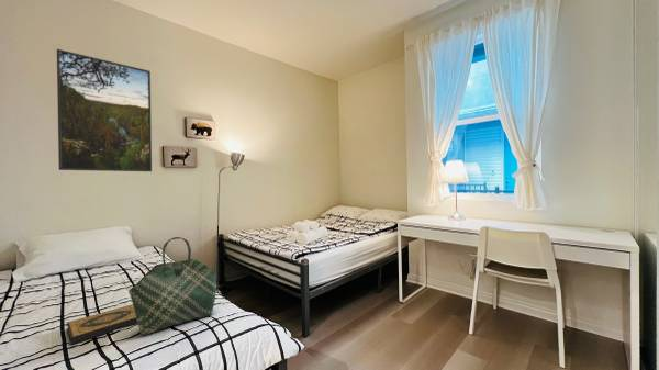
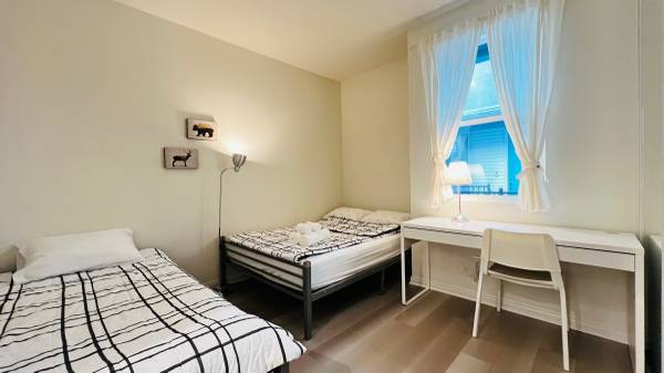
- tote bag [127,236,217,336]
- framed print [56,48,153,172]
- hardback book [66,303,137,346]
